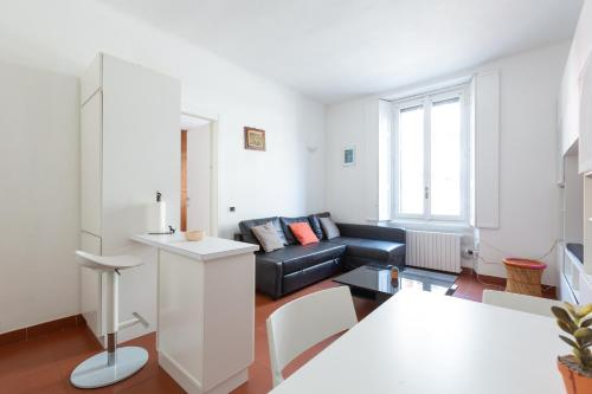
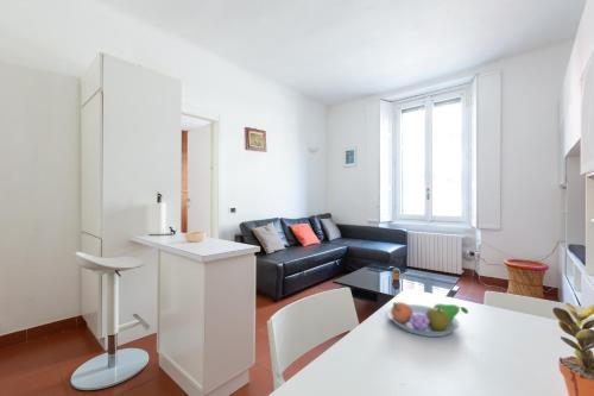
+ fruit bowl [386,301,469,338]
